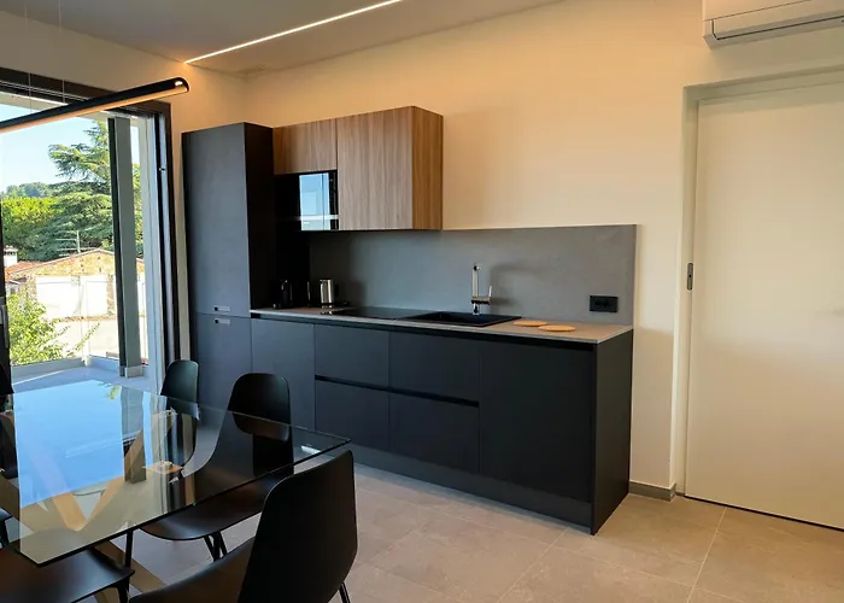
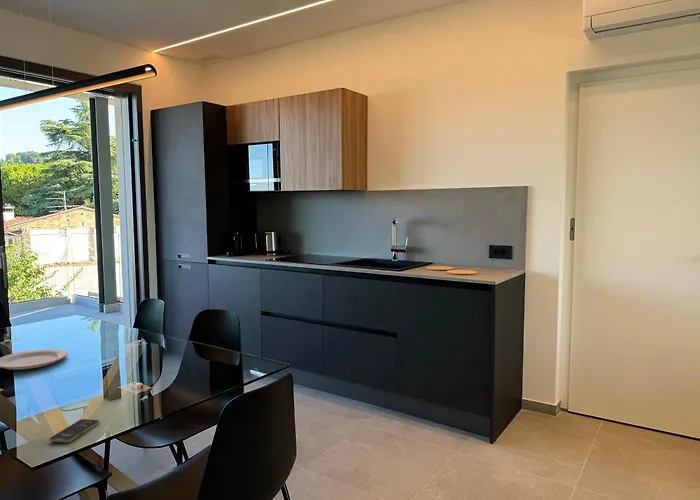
+ plate [0,348,68,371]
+ smartphone [49,418,100,443]
